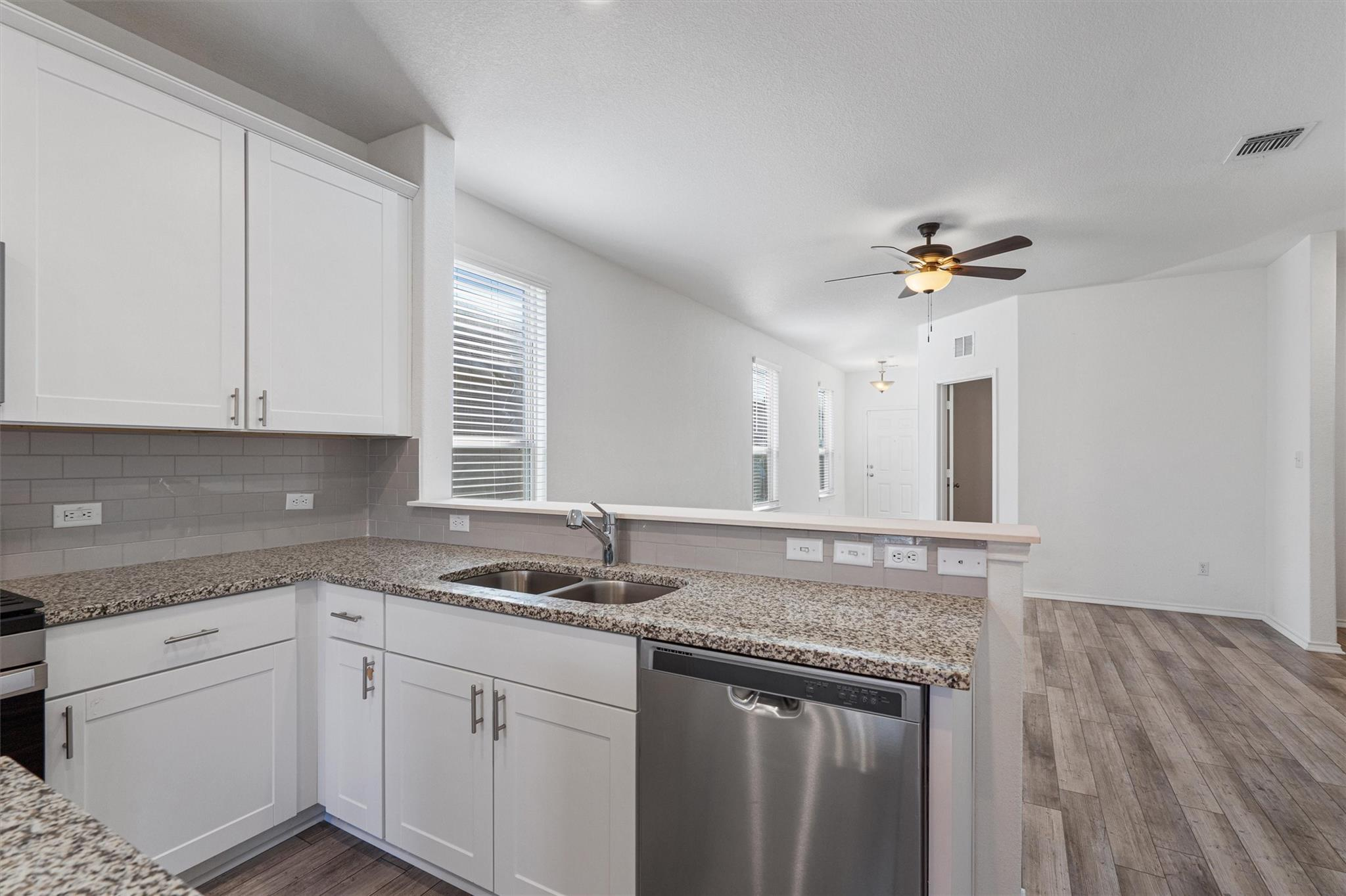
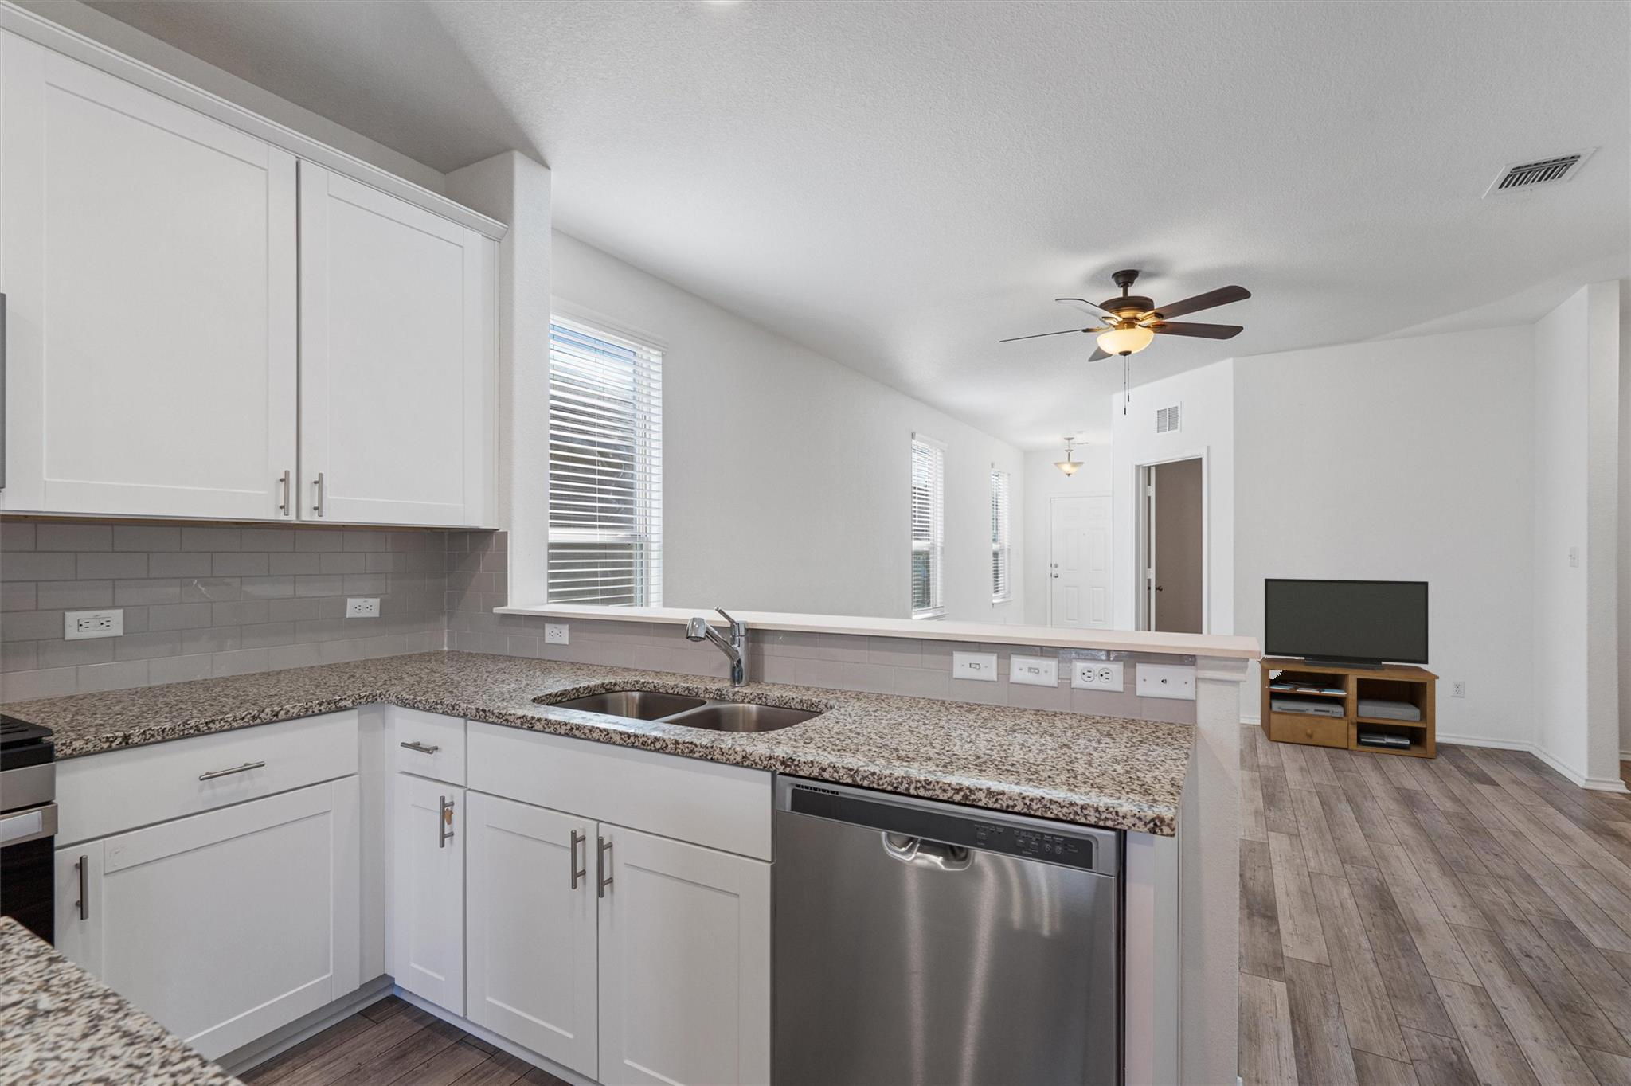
+ tv stand [1257,578,1440,759]
